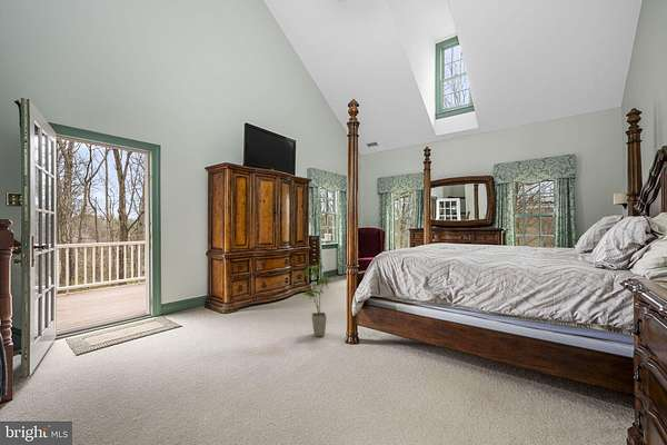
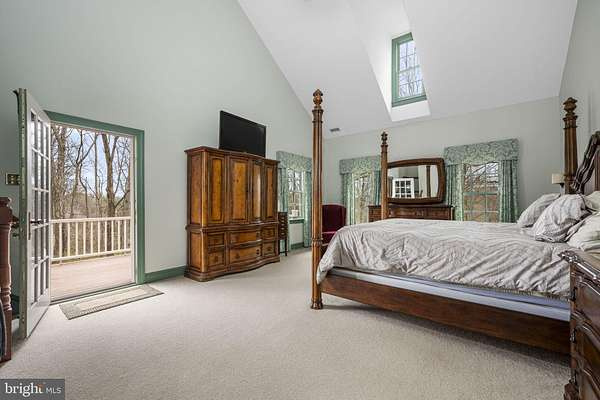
- house plant [293,264,332,337]
